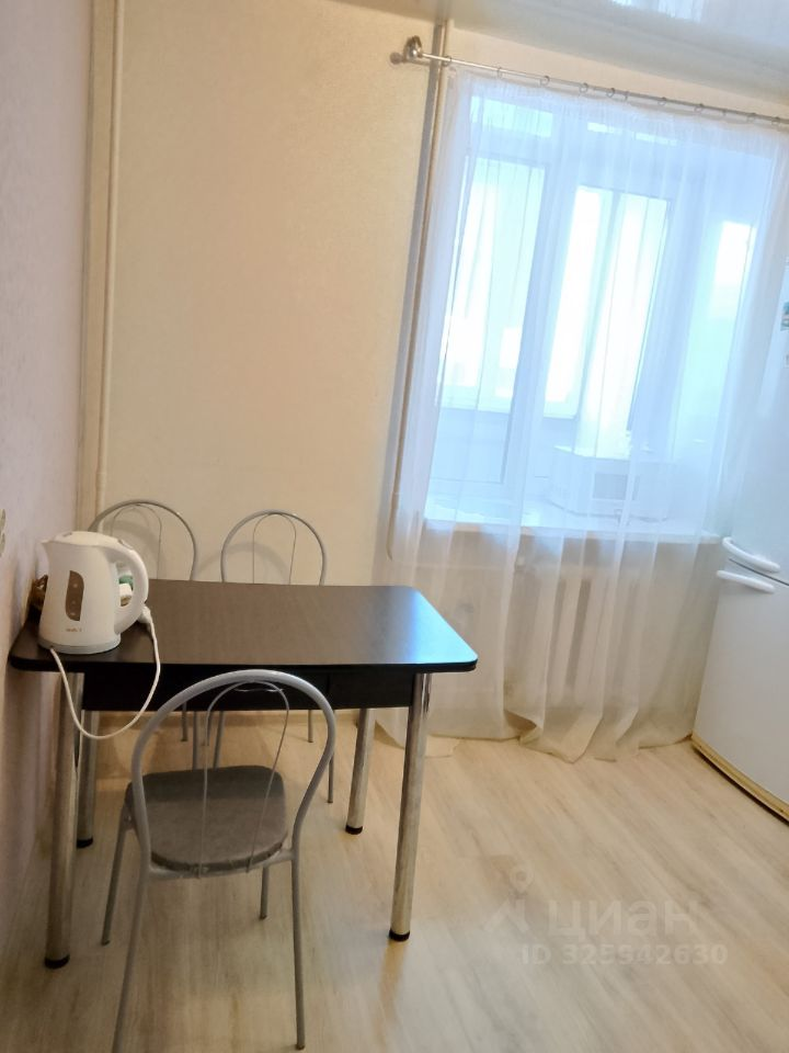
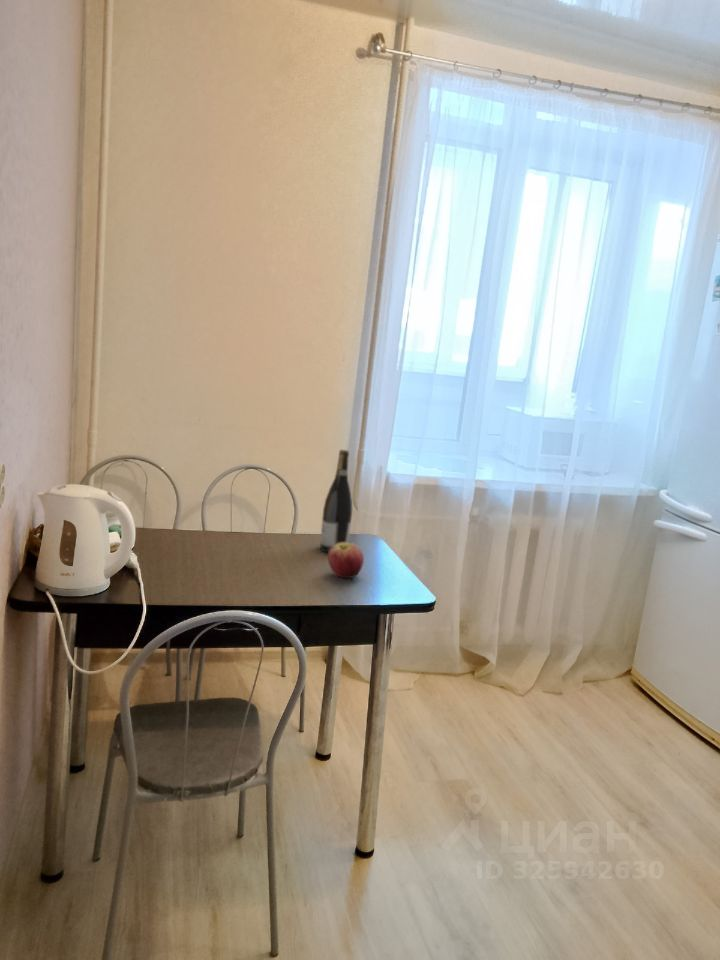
+ apple [327,542,365,579]
+ wine bottle [319,449,353,554]
